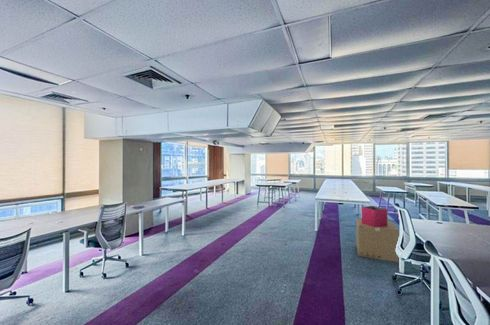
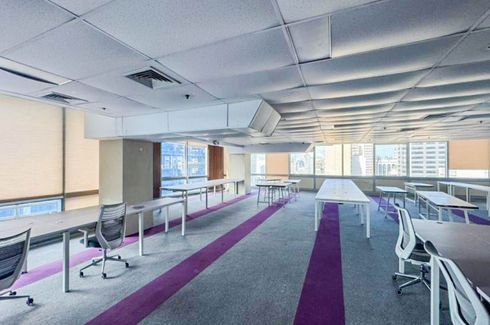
- storage bin [361,205,388,228]
- cardboard box [355,217,400,263]
